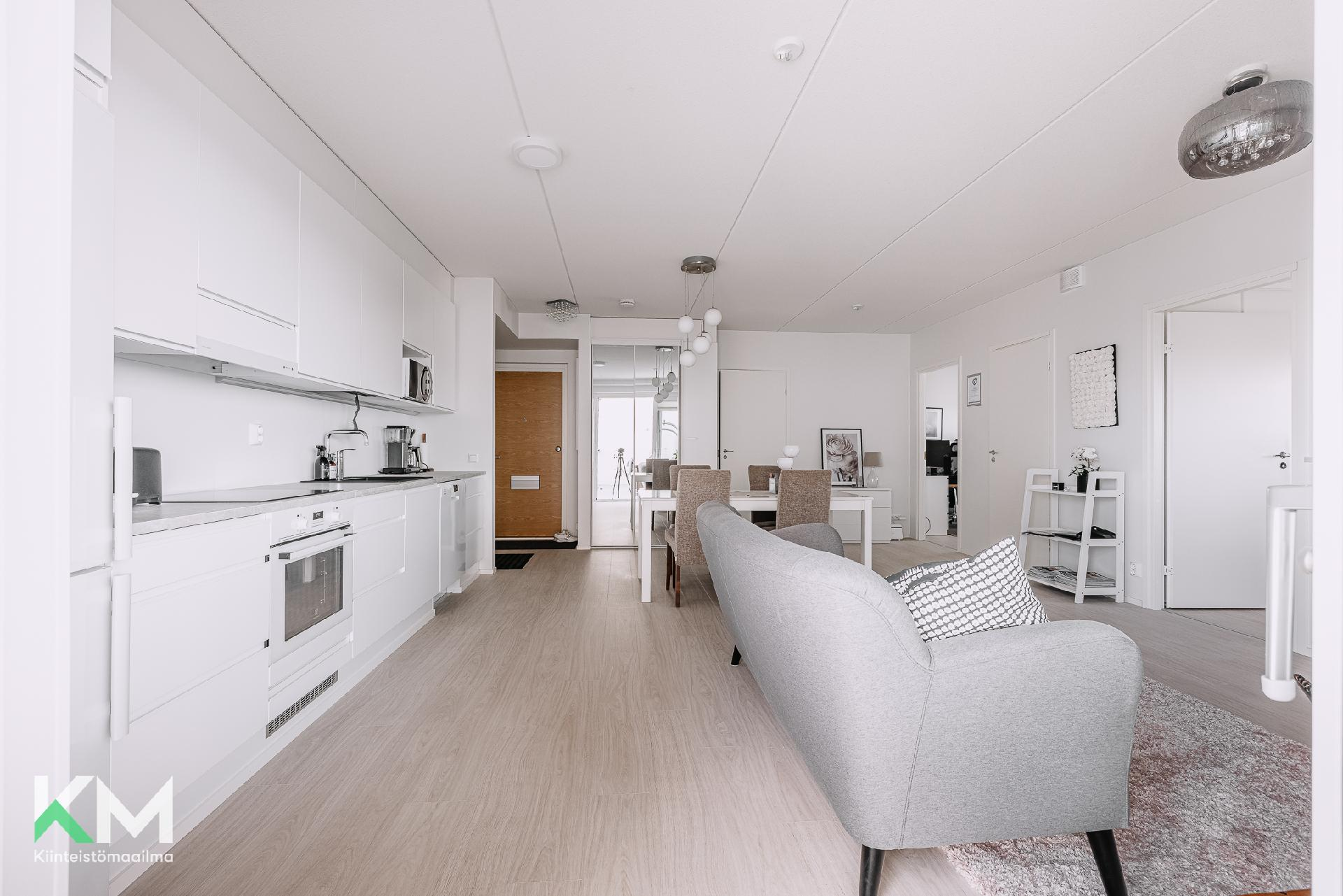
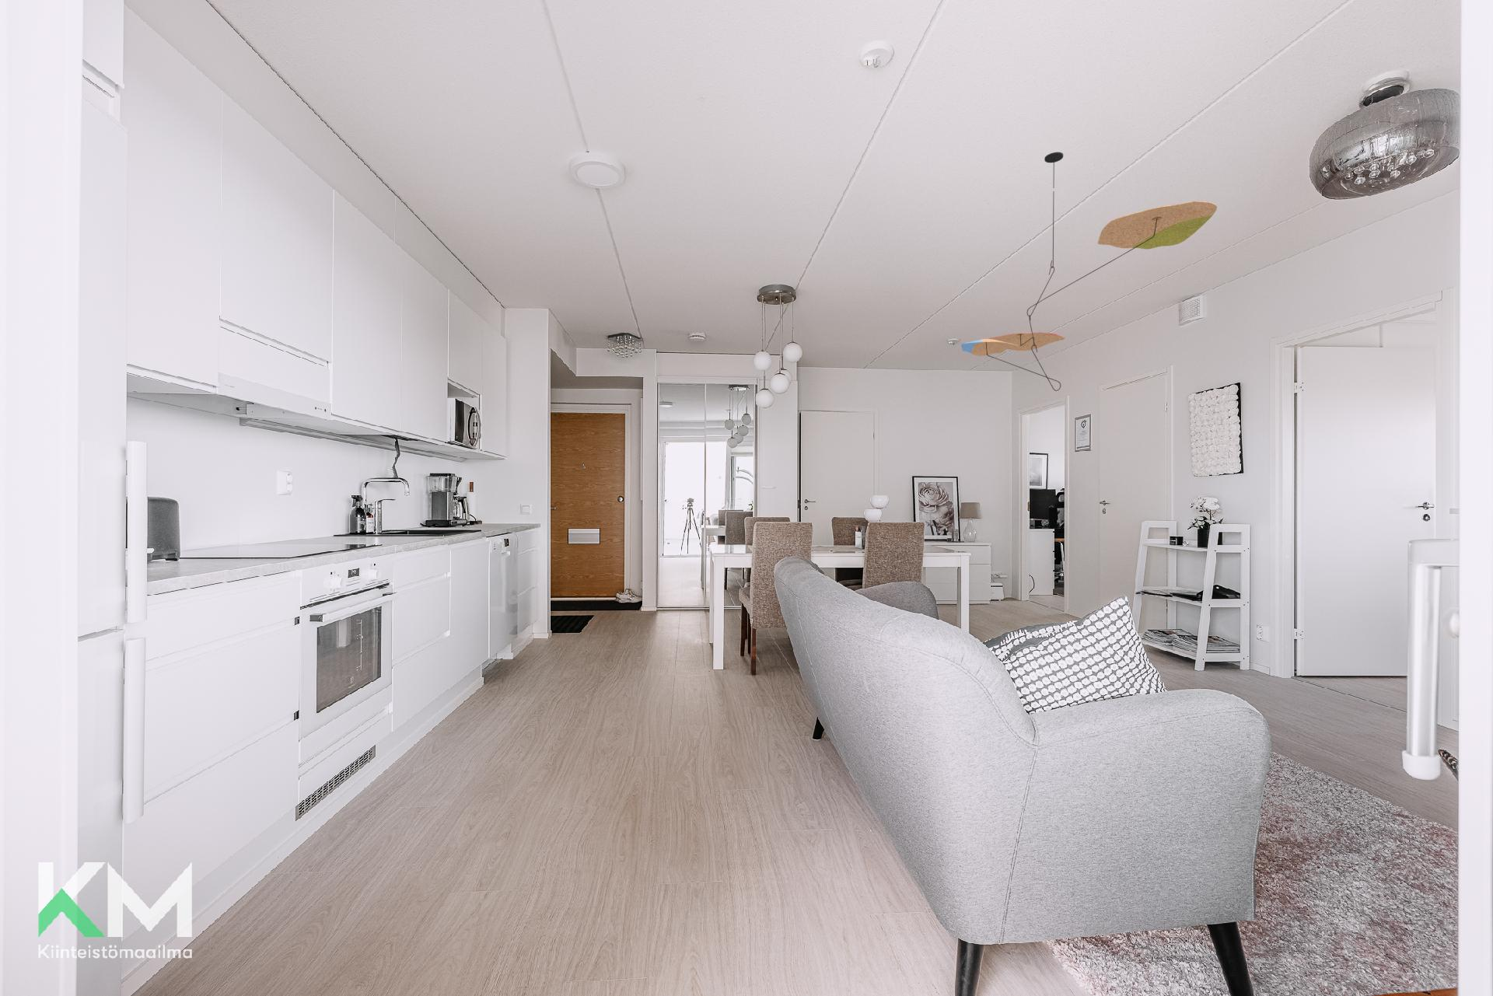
+ ceiling mobile [961,151,1217,392]
